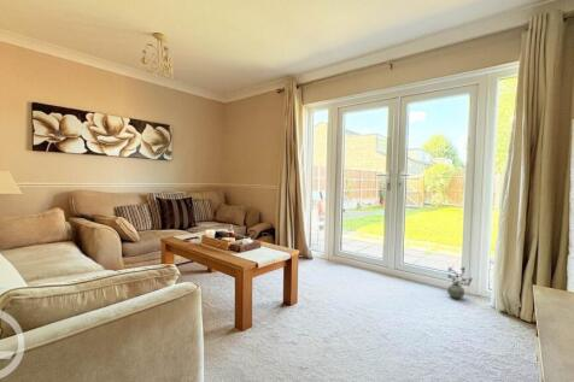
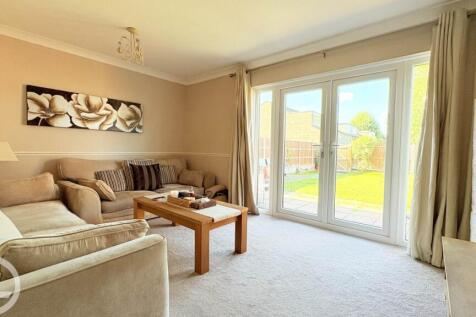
- potted plant [446,265,474,300]
